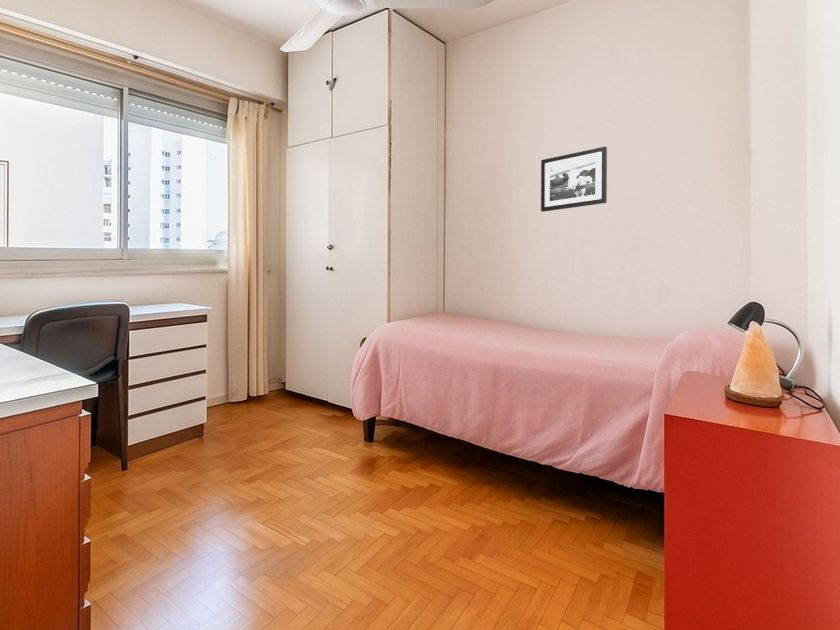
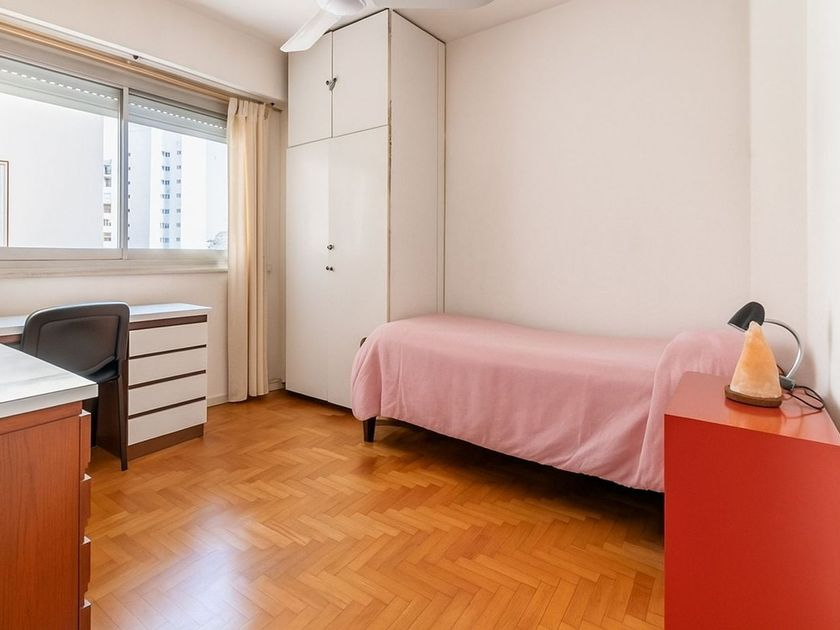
- picture frame [540,146,608,213]
